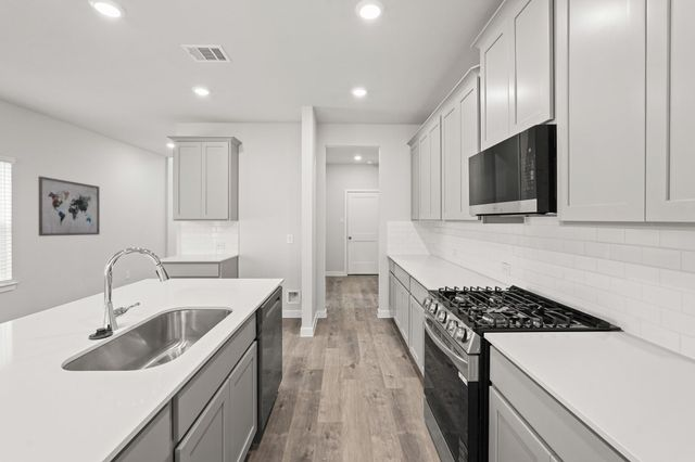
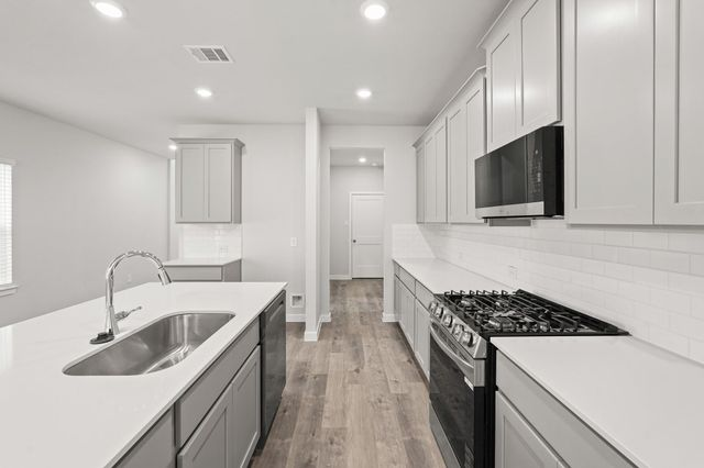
- wall art [37,176,101,238]
